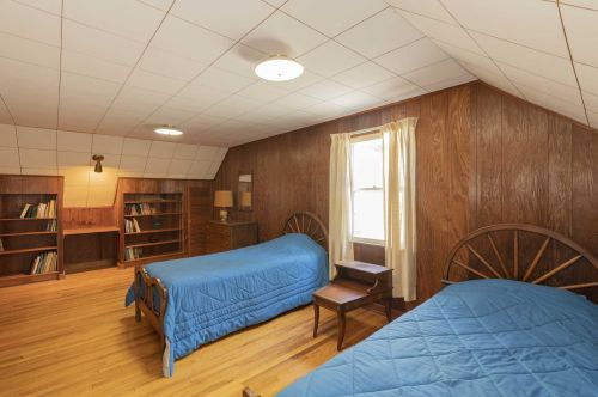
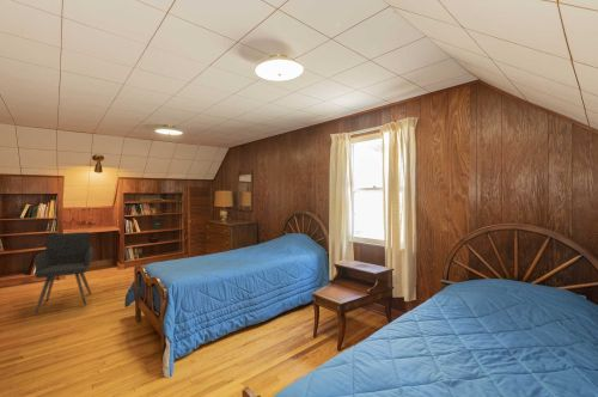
+ armchair [33,231,94,314]
